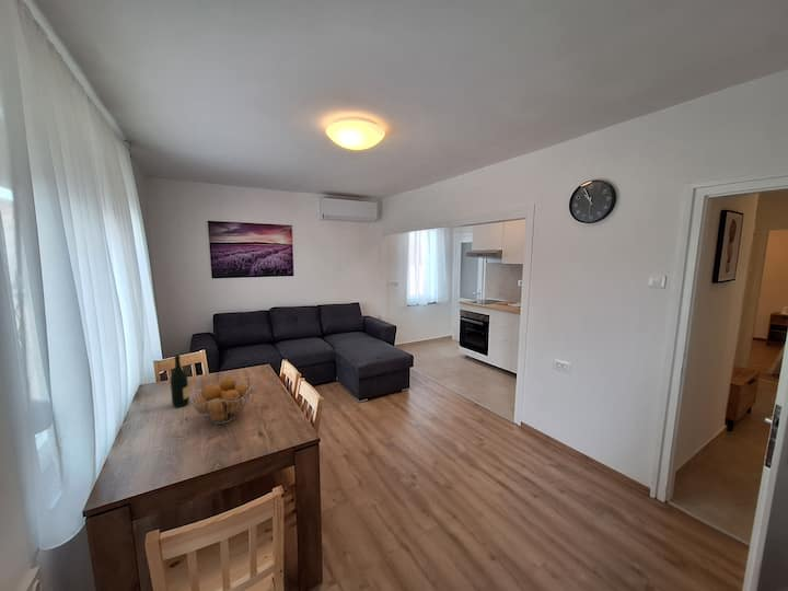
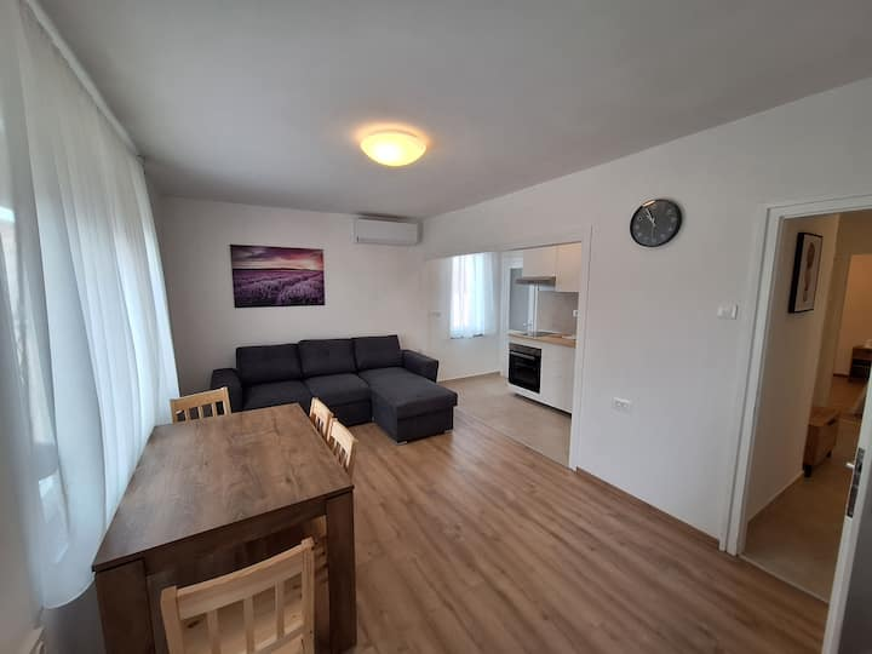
- fruit basket [189,375,253,425]
- wine bottle [170,354,190,408]
